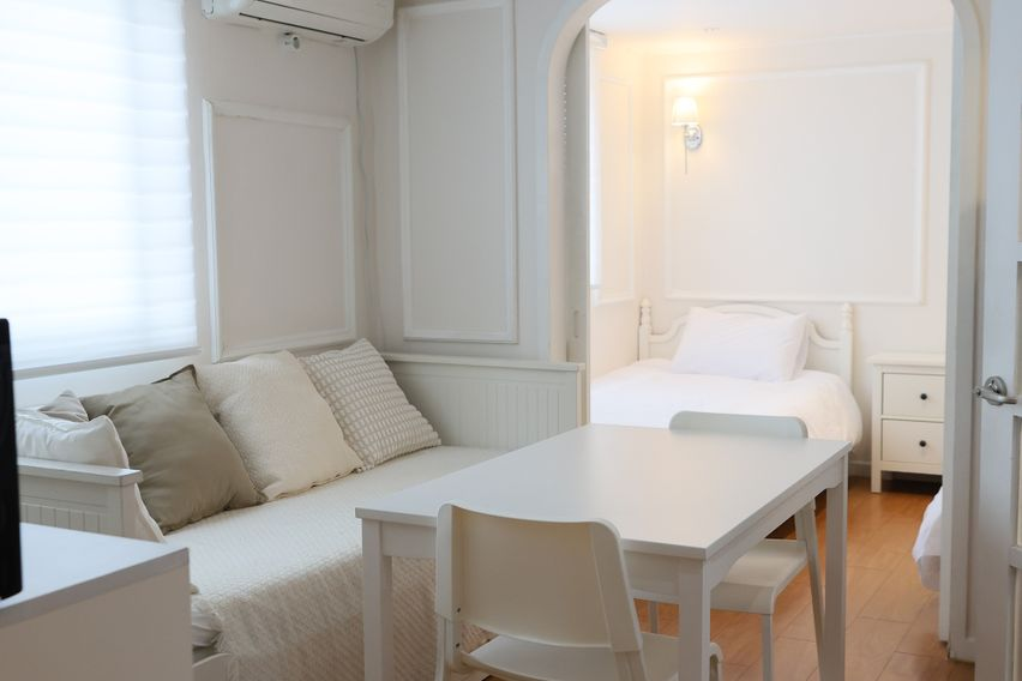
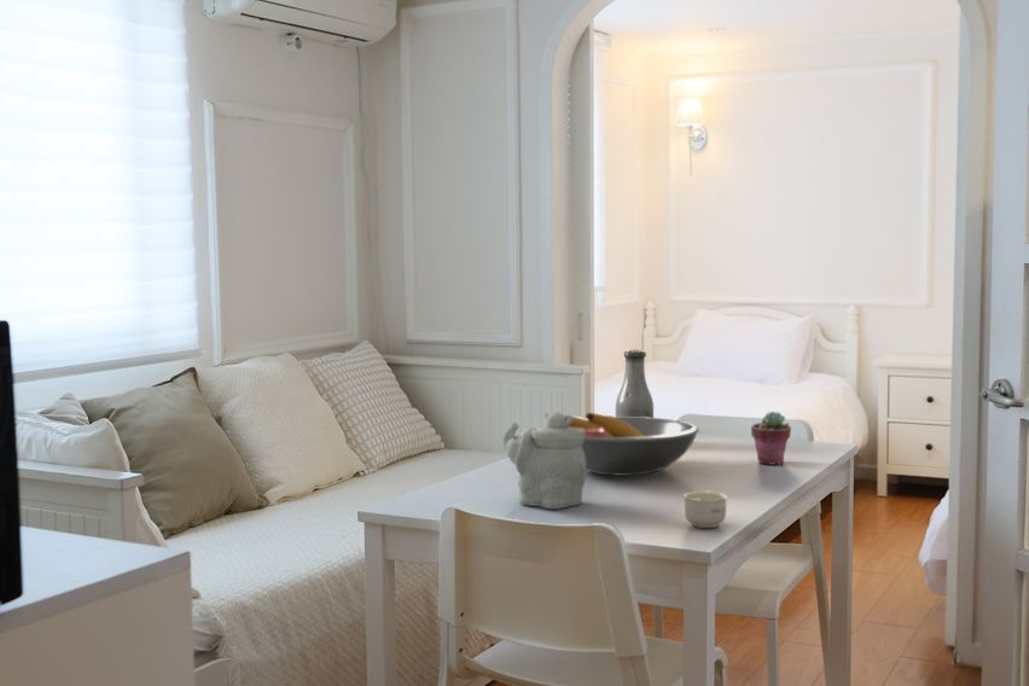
+ teapot [500,411,587,510]
+ bottle [615,348,655,418]
+ fruit bowl [568,412,700,477]
+ cup [682,490,728,529]
+ potted succulent [750,409,792,466]
